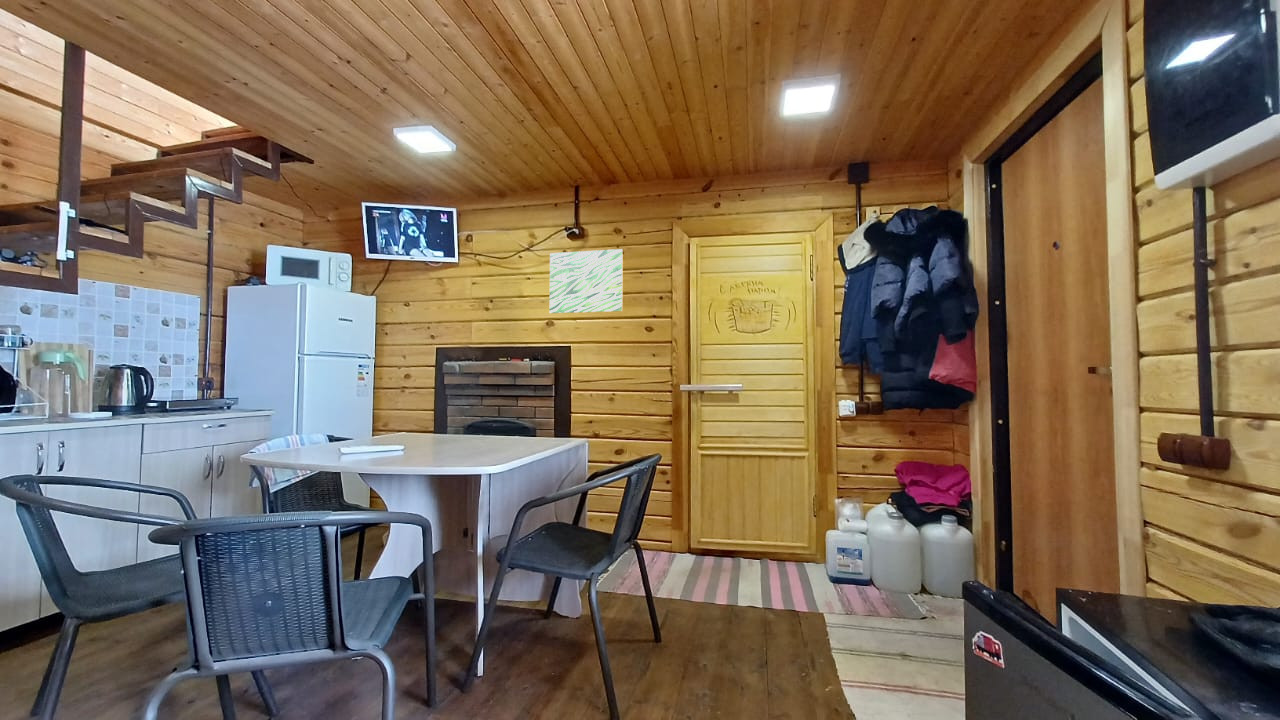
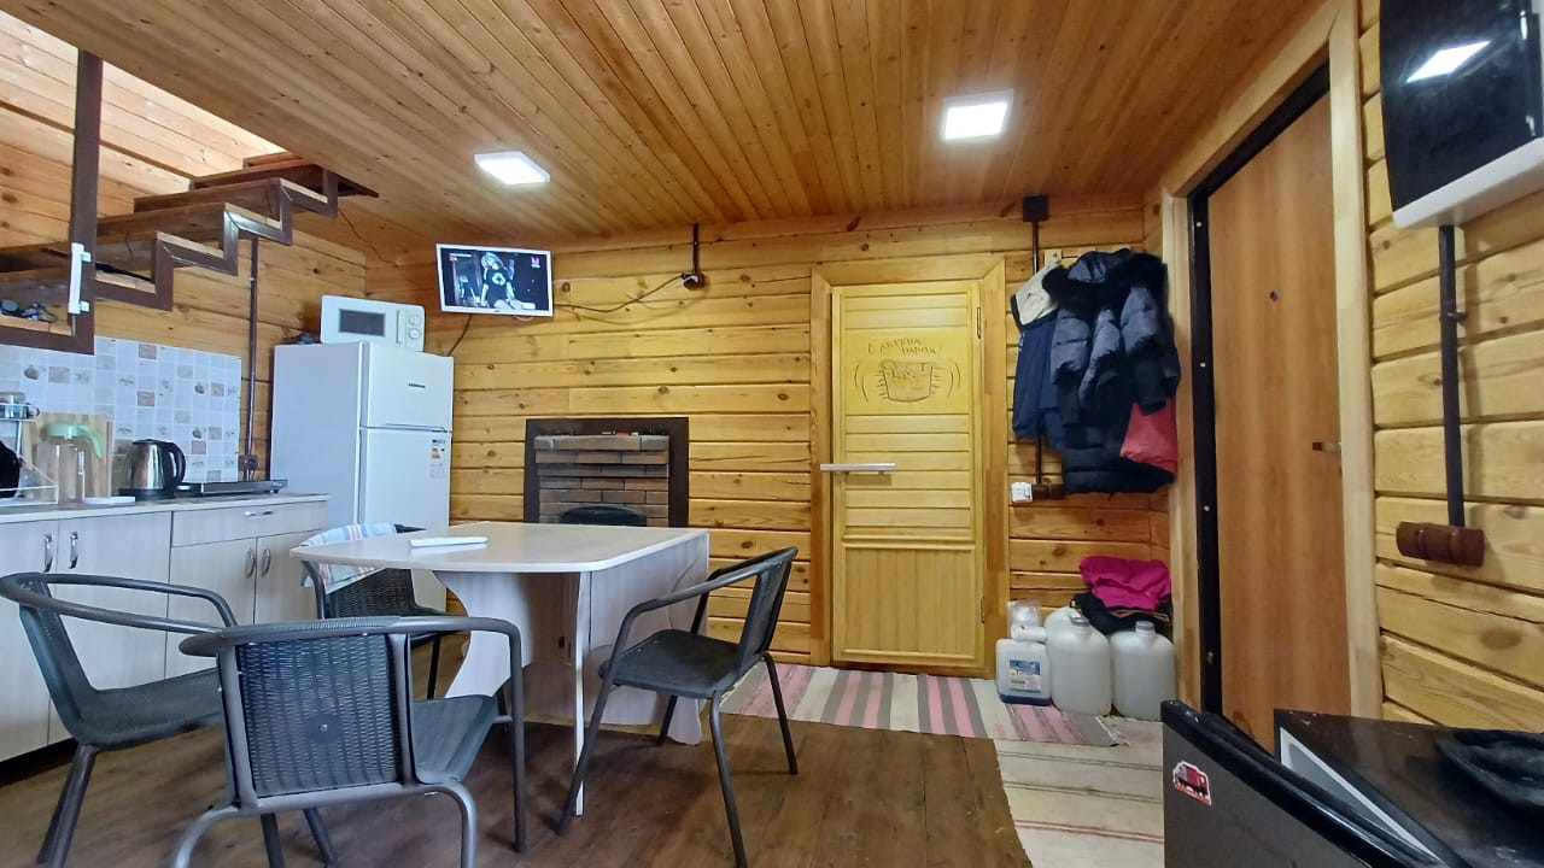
- wall art [549,248,624,314]
